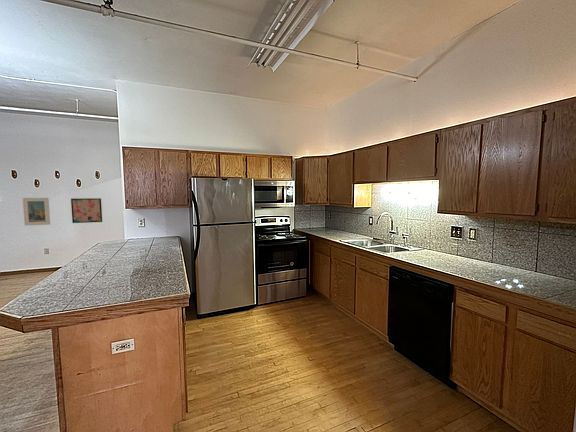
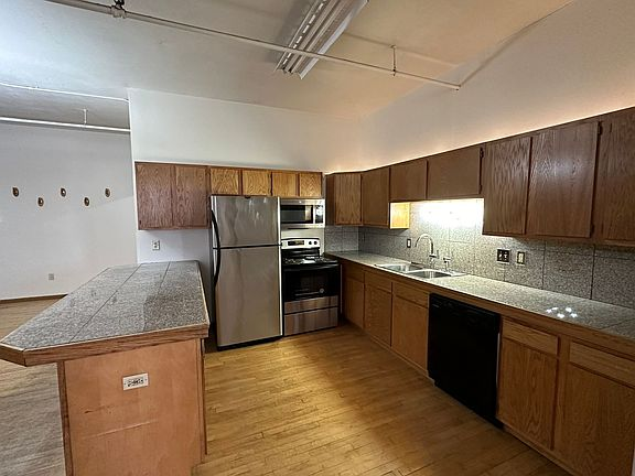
- wall art [70,197,103,224]
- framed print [22,197,51,226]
